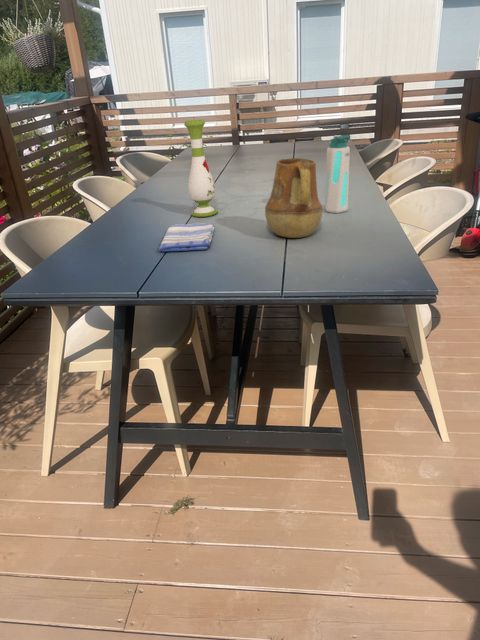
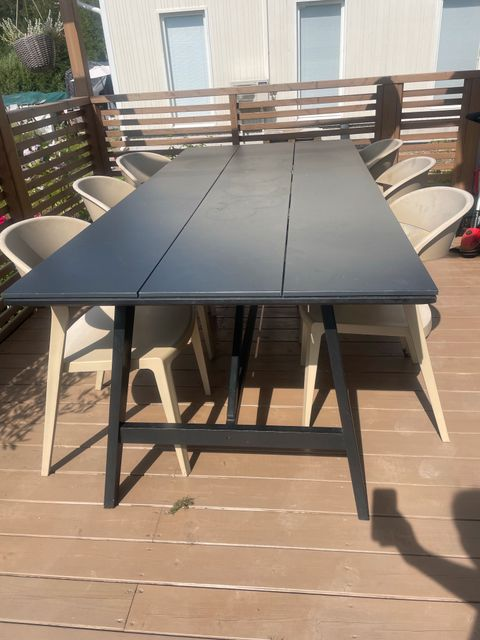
- vase [183,119,219,218]
- pitcher [264,157,323,239]
- water bottle [324,134,352,214]
- dish towel [158,221,216,252]
